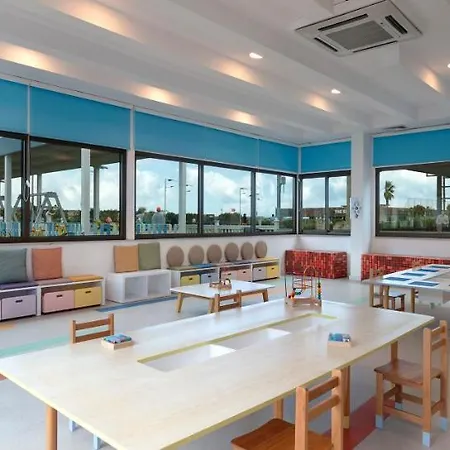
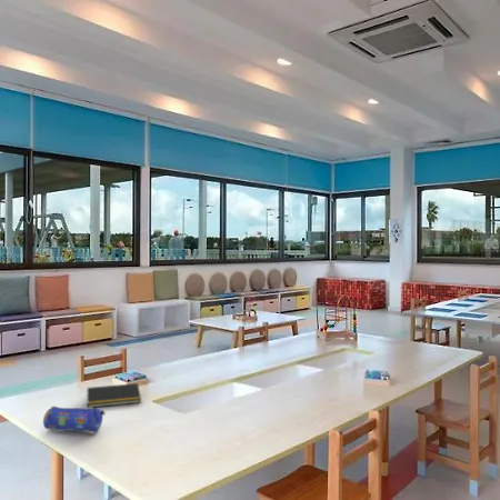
+ pencil case [42,406,107,434]
+ notepad [84,382,142,408]
